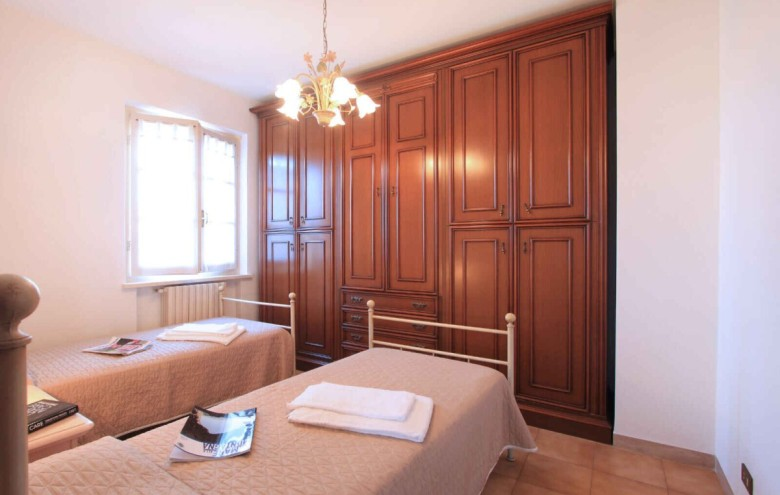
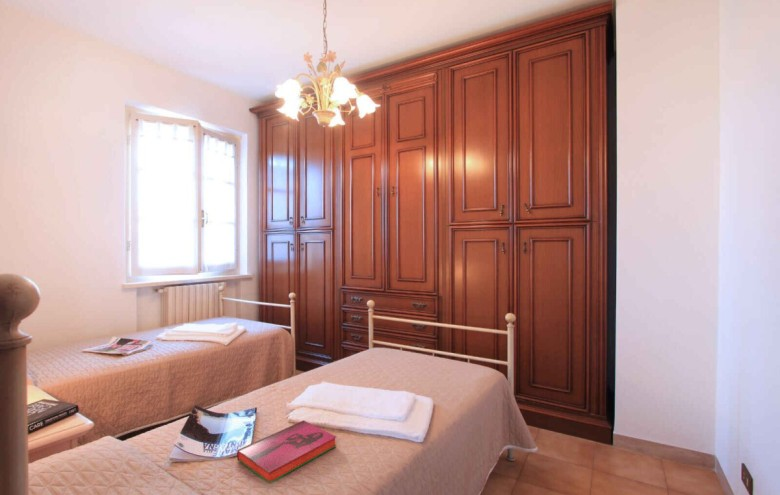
+ hardback book [236,419,338,484]
